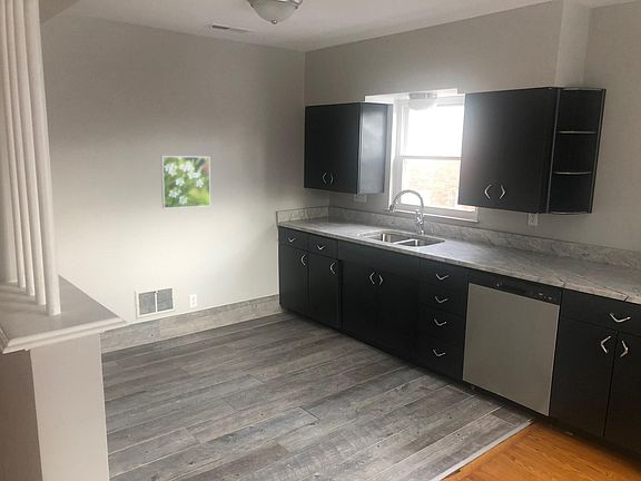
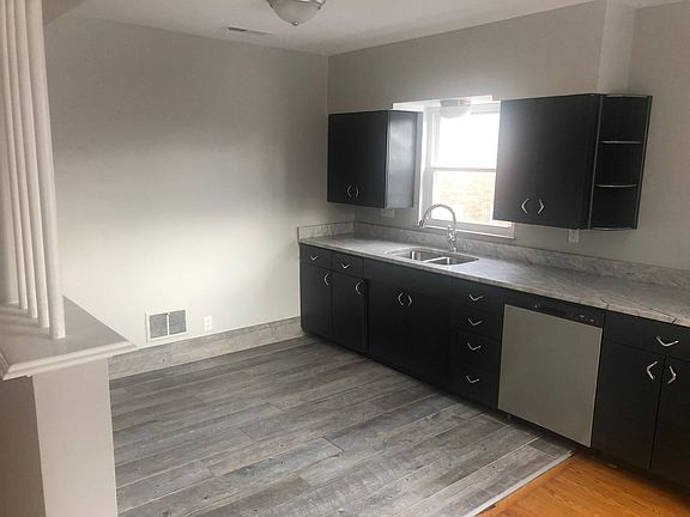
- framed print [160,155,211,209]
